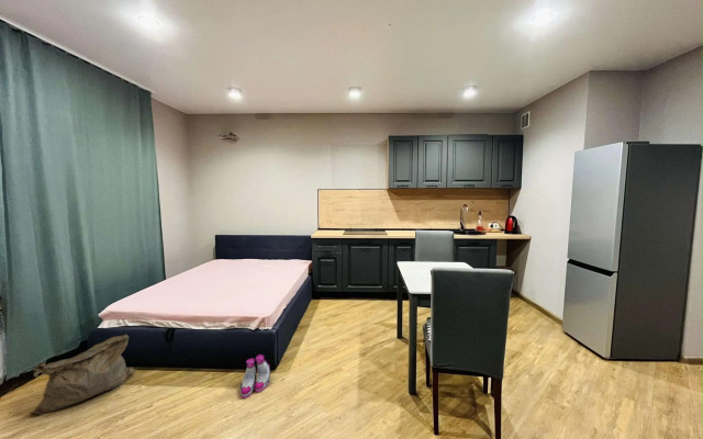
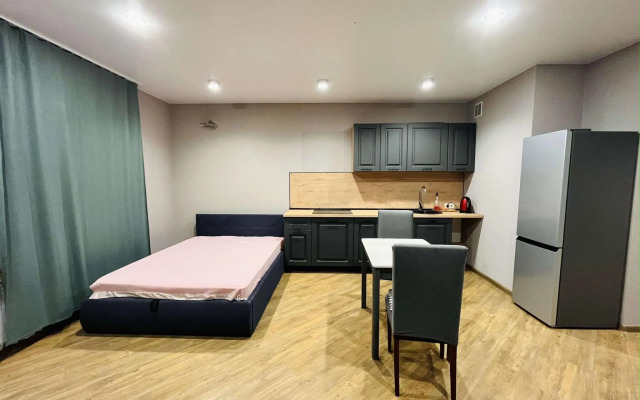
- bag [30,334,136,415]
- boots [239,353,271,399]
